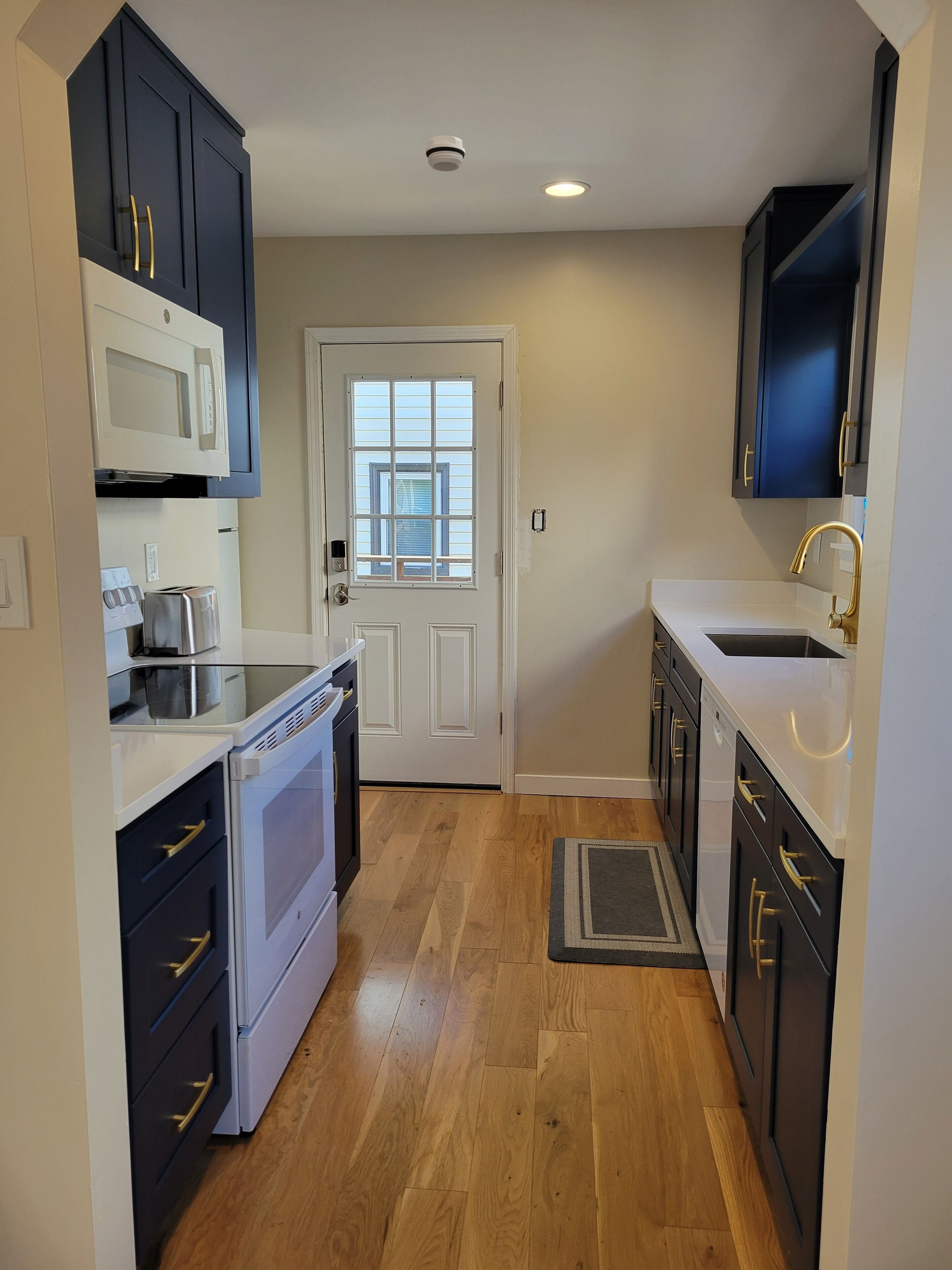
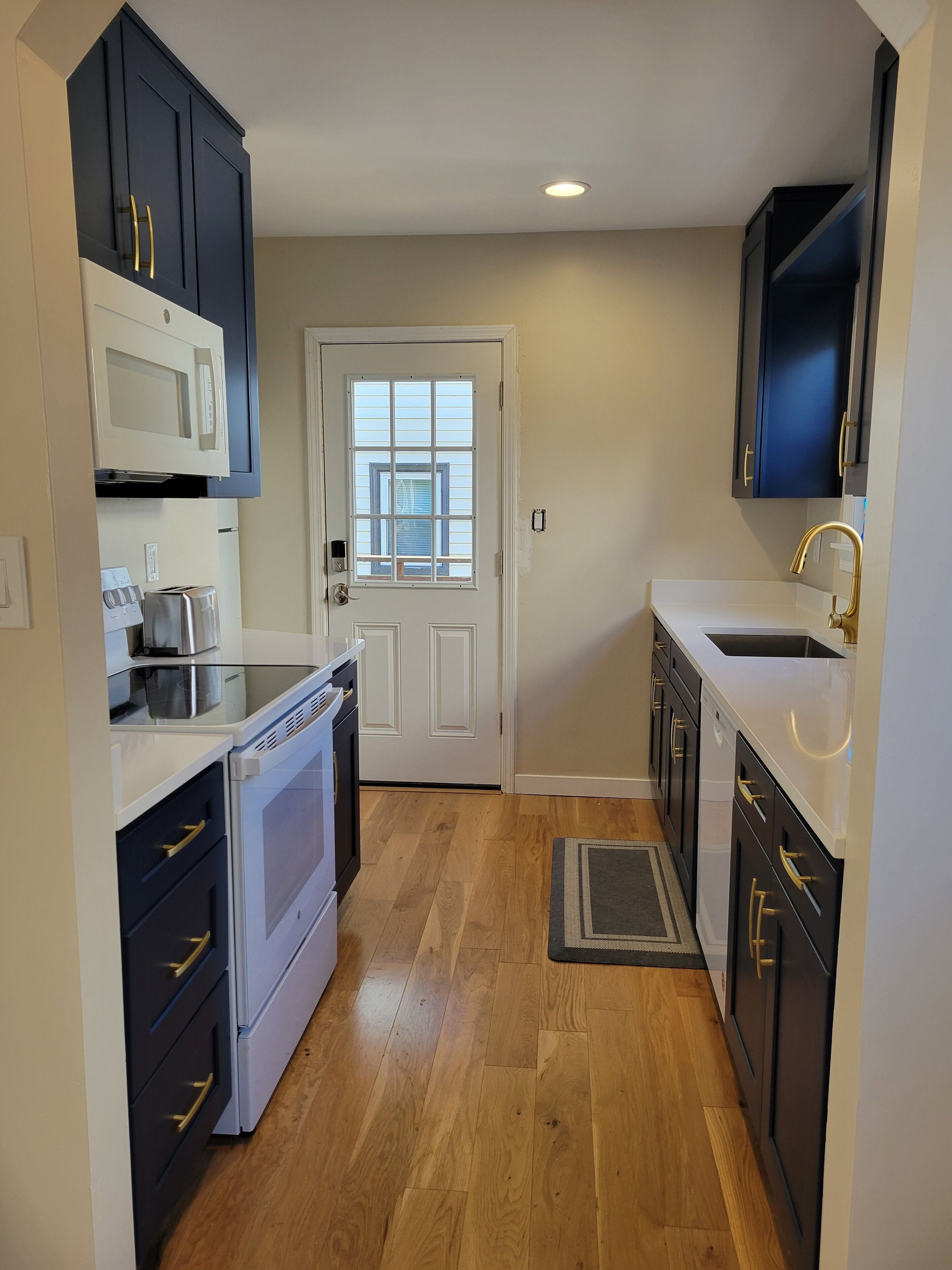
- smoke detector [425,135,465,172]
